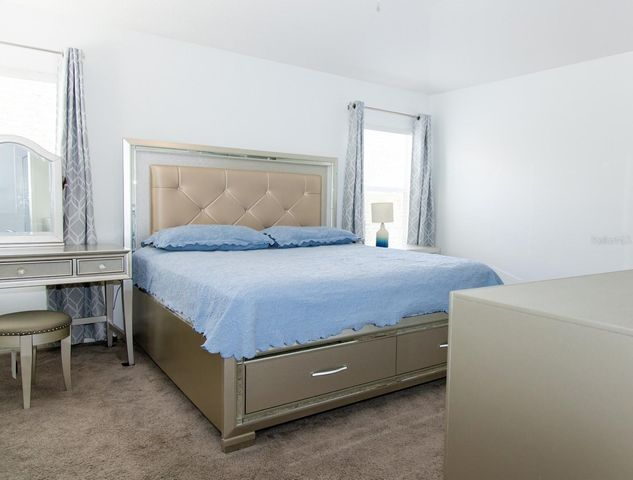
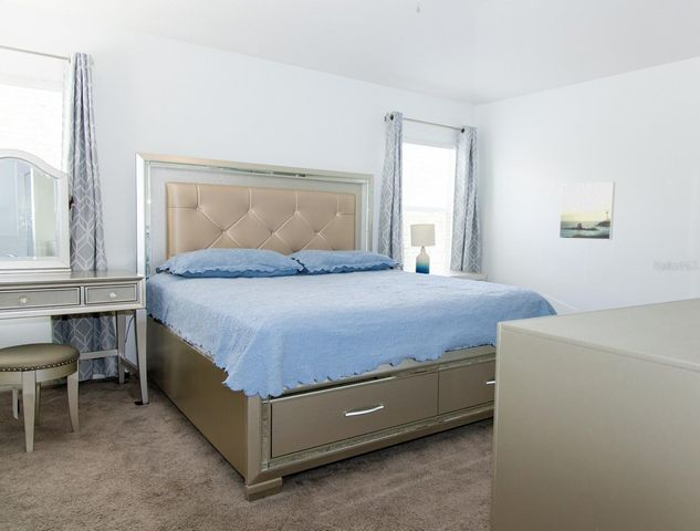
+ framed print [558,181,616,241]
